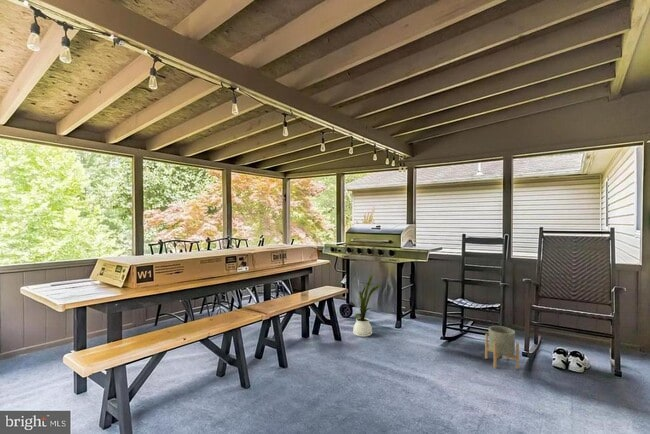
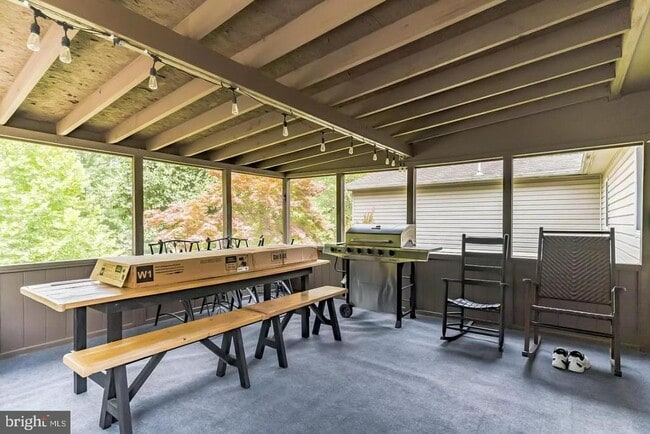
- house plant [350,273,383,338]
- planter [484,325,520,370]
